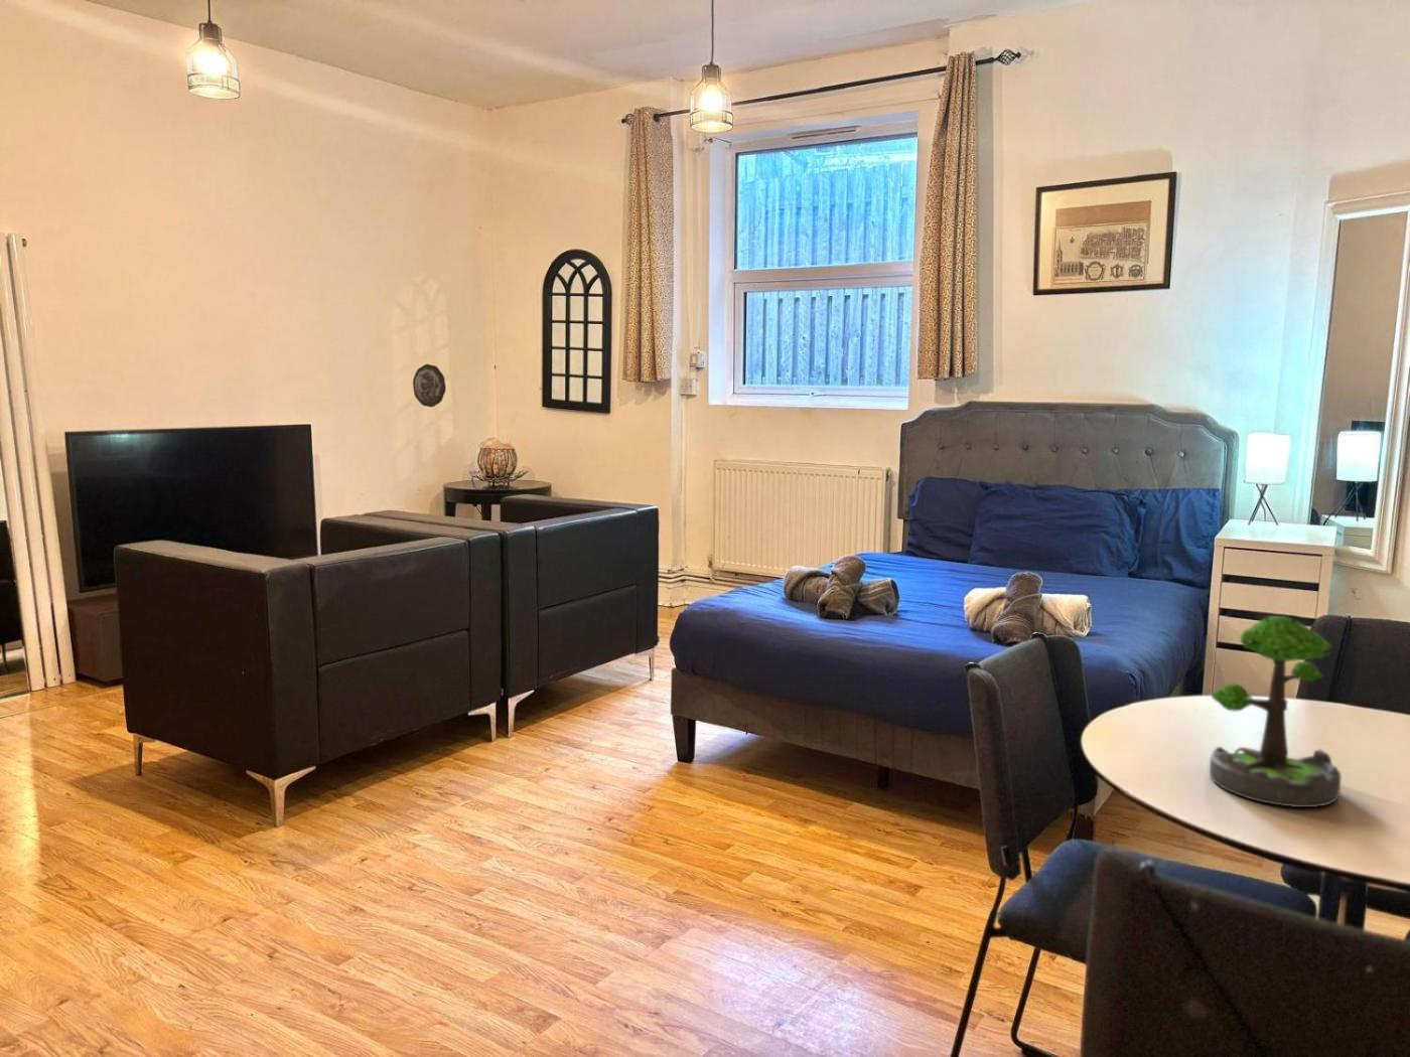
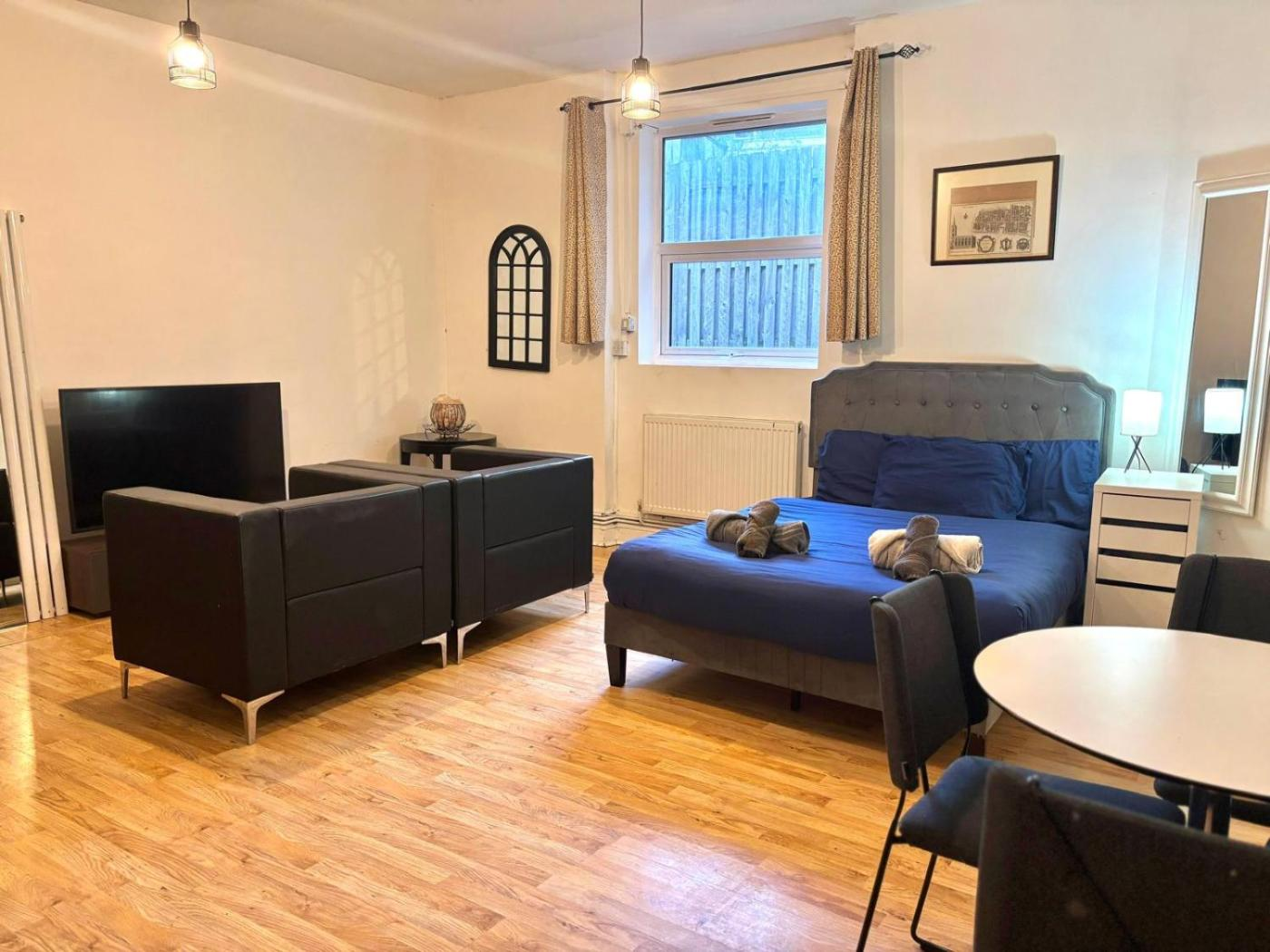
- plant [1209,615,1342,808]
- decorative plate [412,363,446,407]
